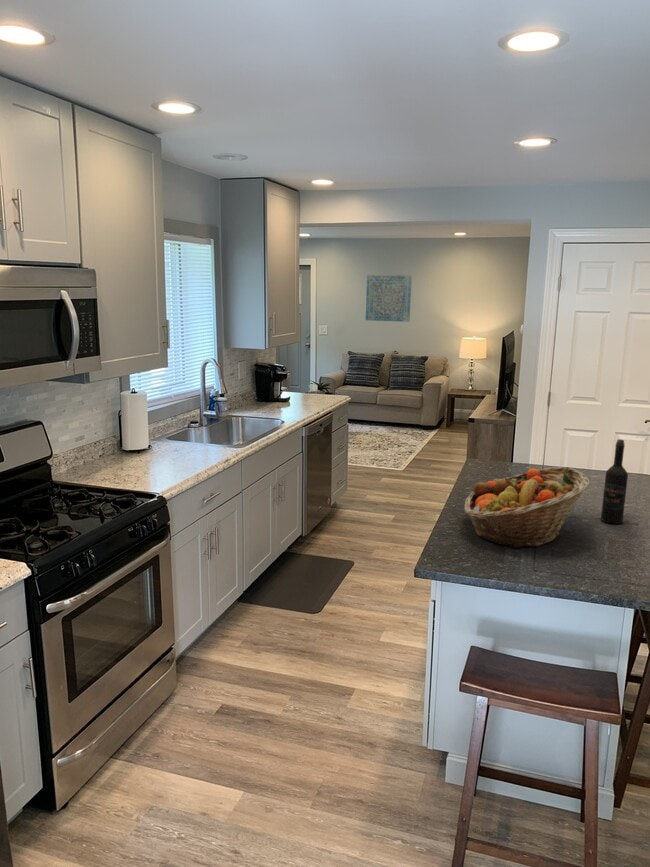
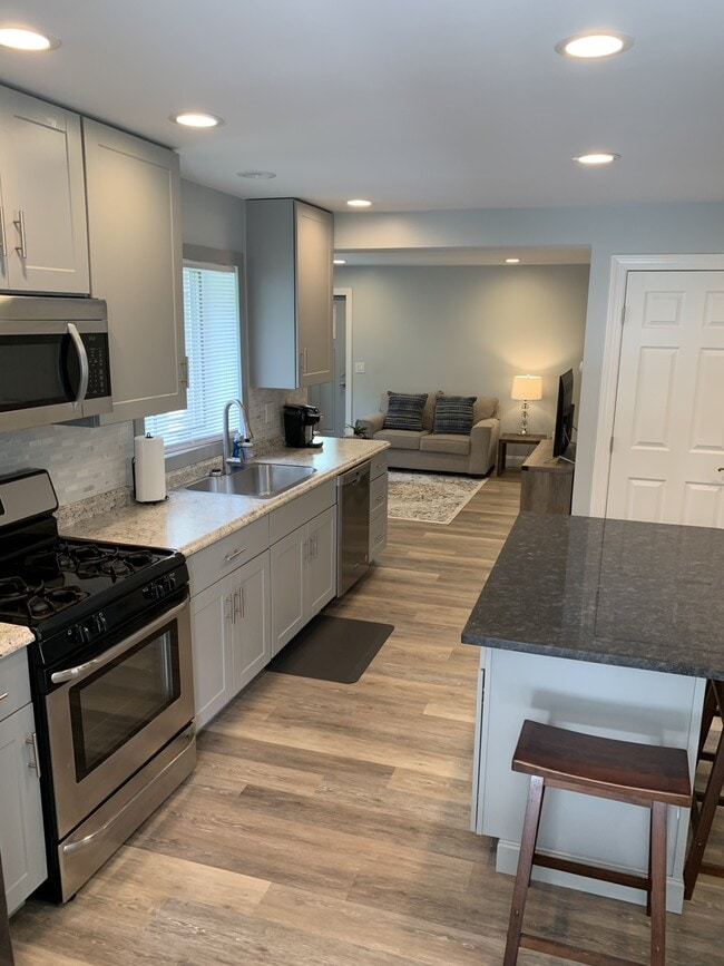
- wall art [365,274,413,323]
- fruit basket [463,466,591,549]
- wine bottle [600,438,629,525]
